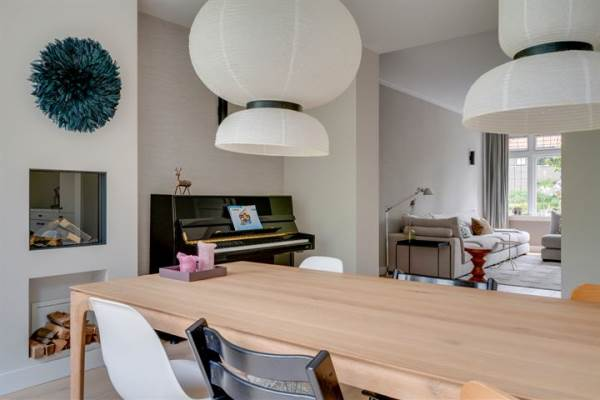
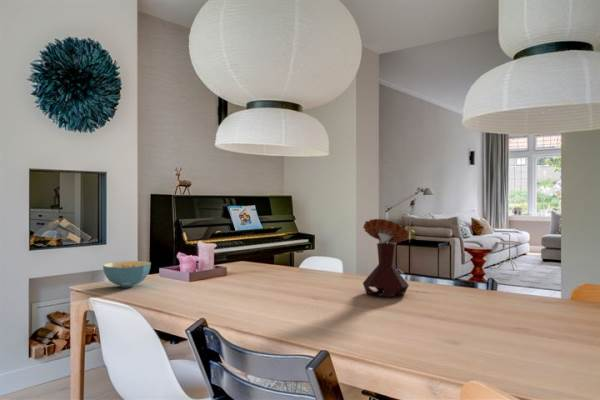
+ cereal bowl [102,260,152,288]
+ mushroom [362,218,410,299]
